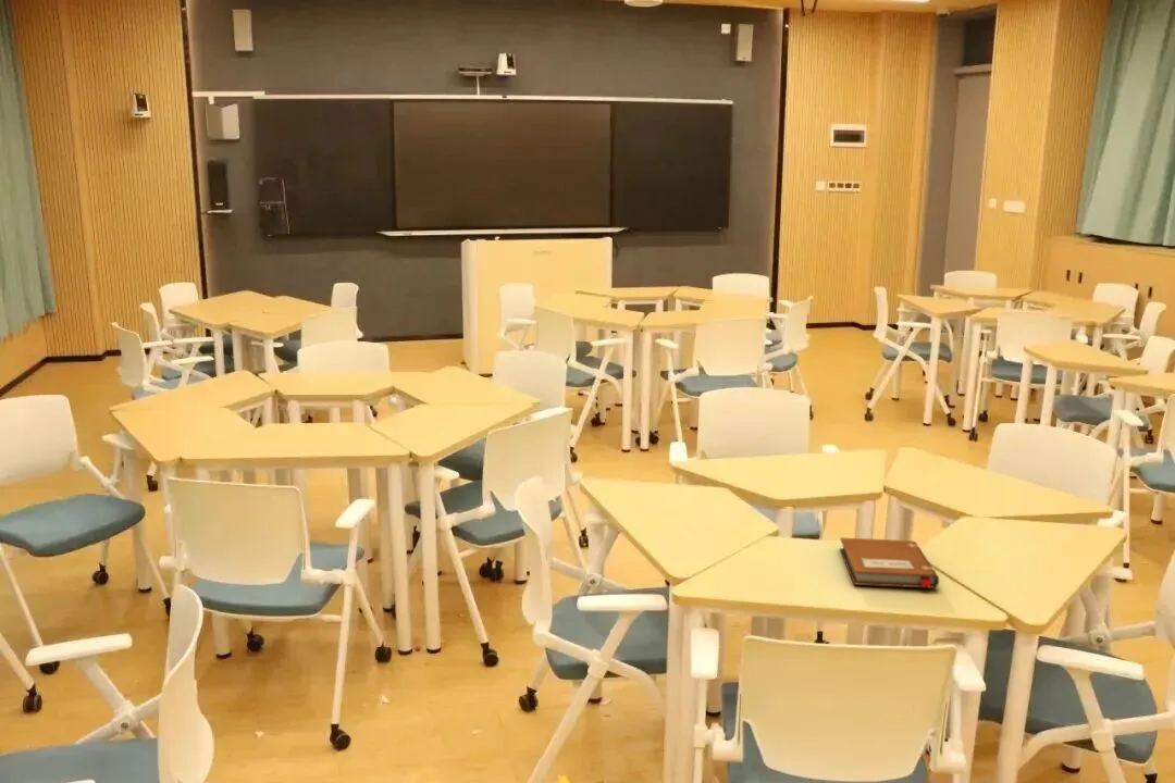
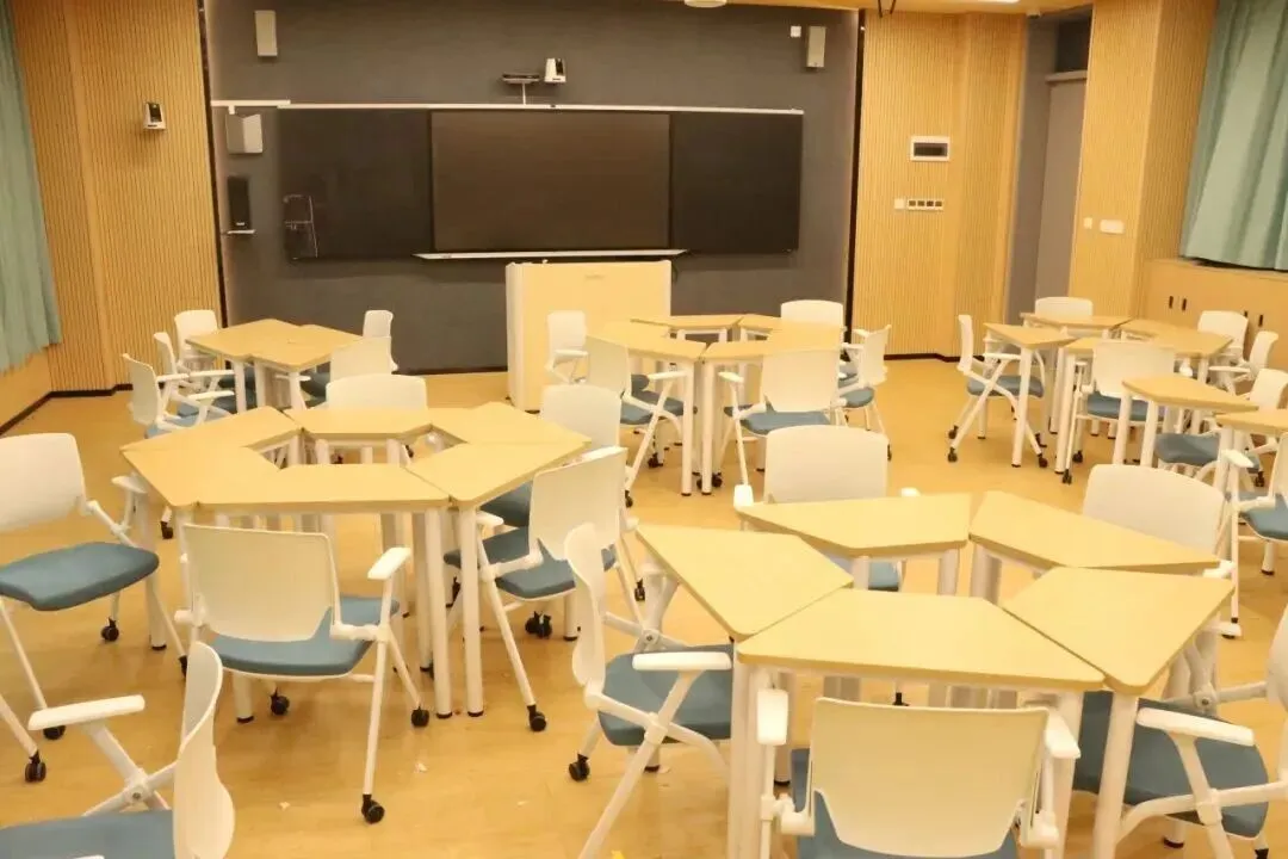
- notebook [839,536,940,589]
